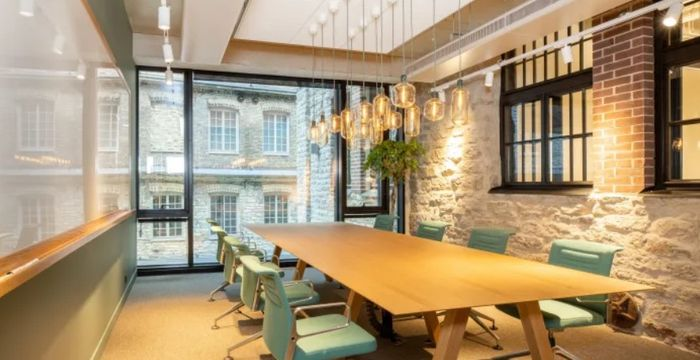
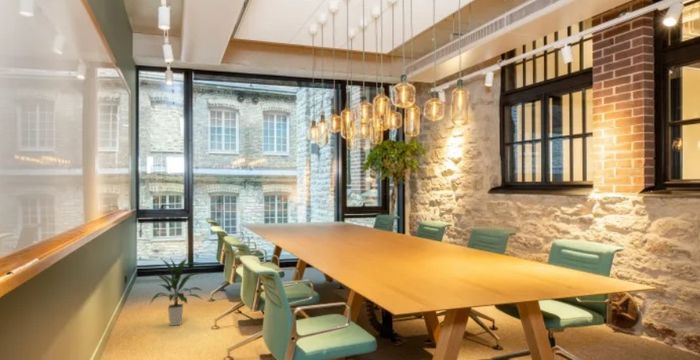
+ indoor plant [149,257,204,327]
